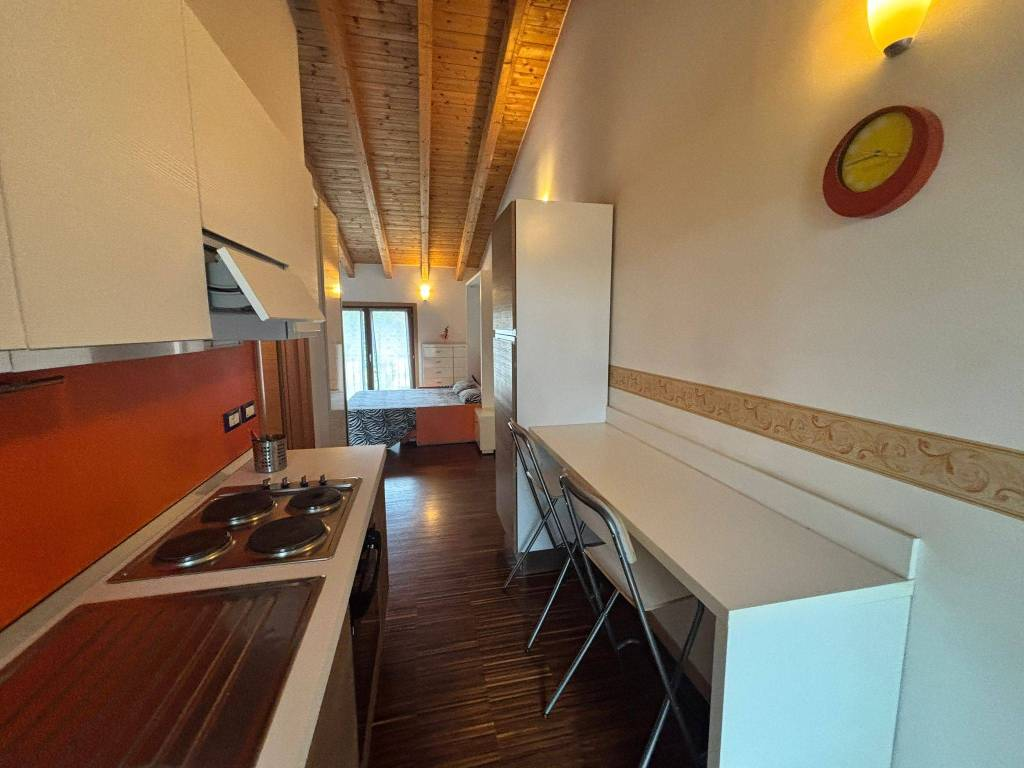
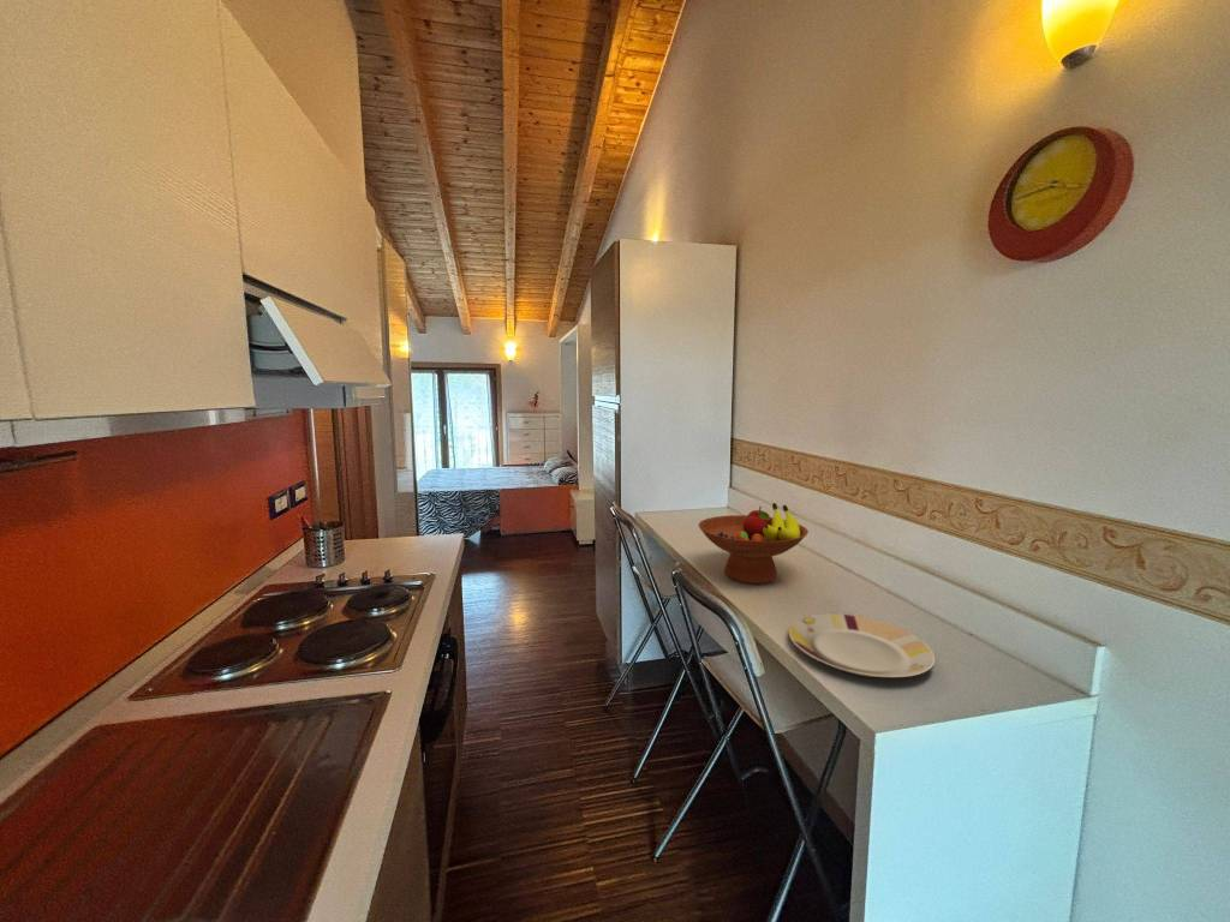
+ plate [788,612,936,678]
+ fruit bowl [697,502,810,585]
